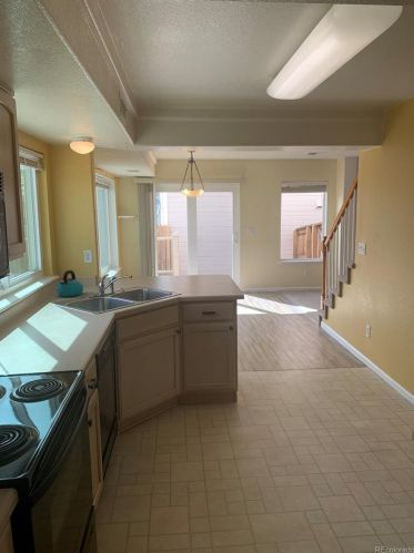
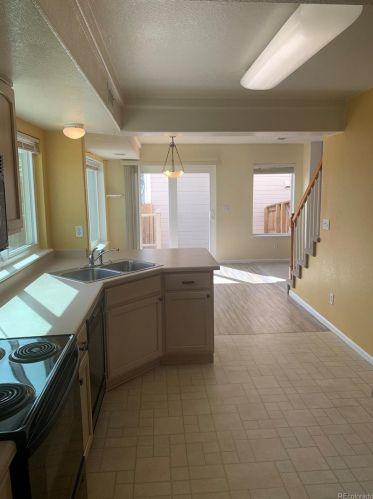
- kettle [55,269,84,298]
